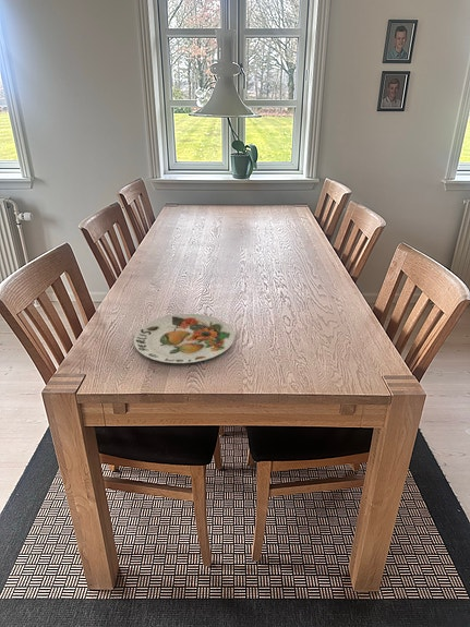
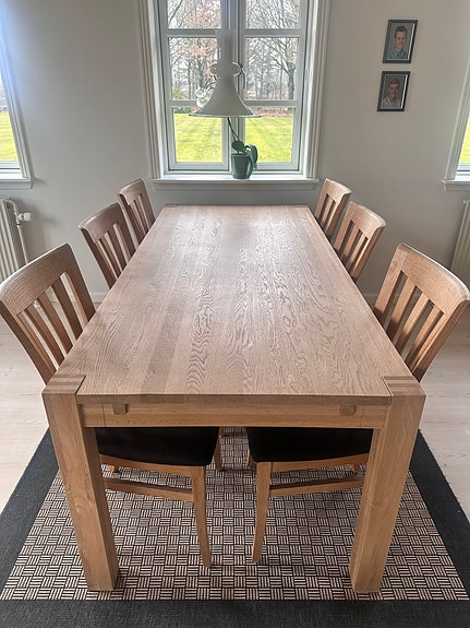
- plate [133,313,236,364]
